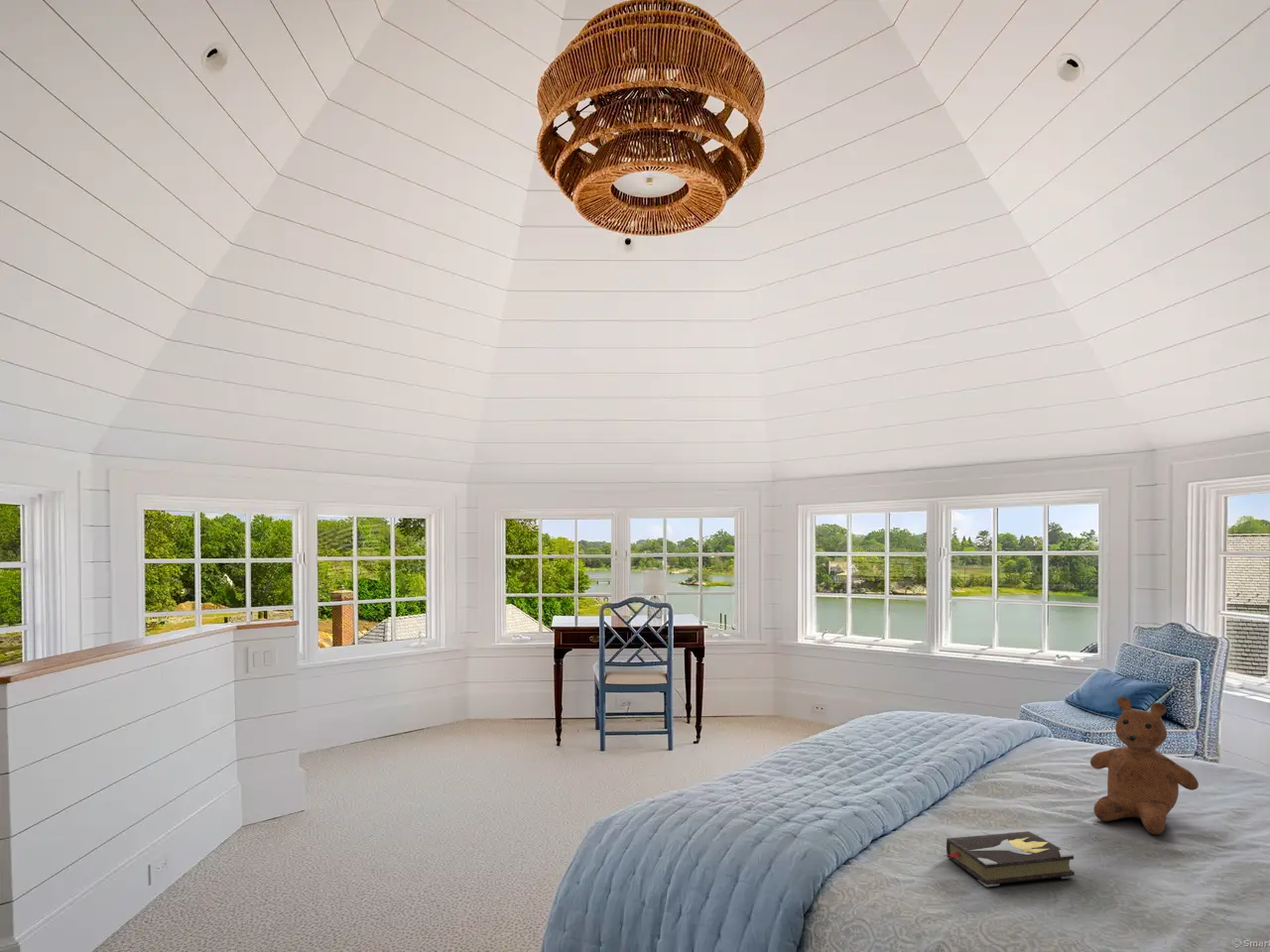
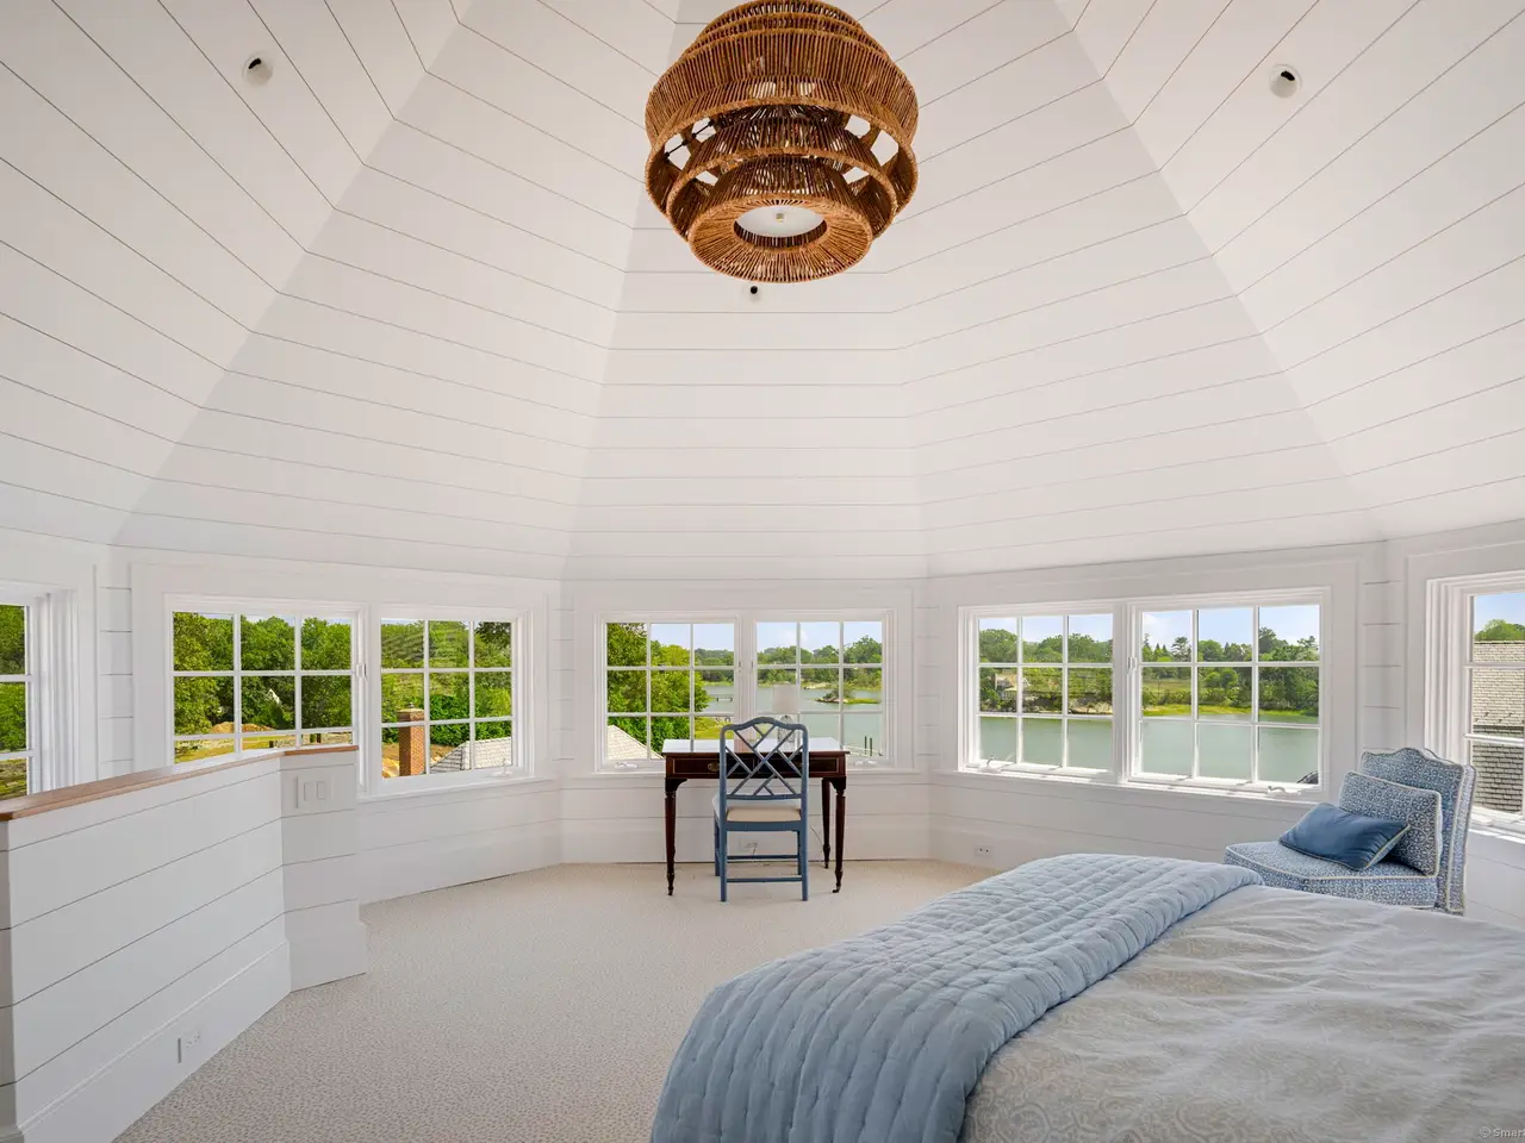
- hardback book [944,830,1076,888]
- teddy bear [1089,696,1200,835]
